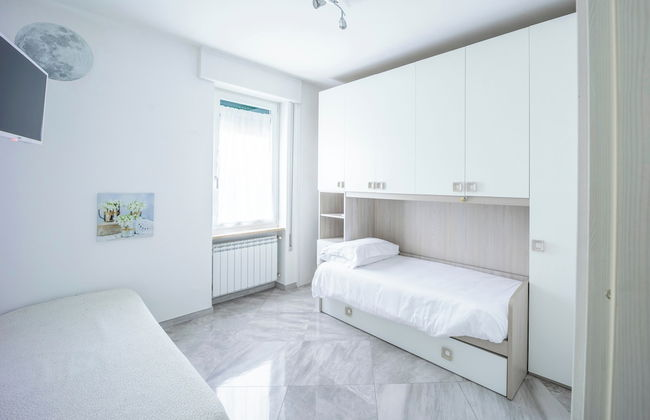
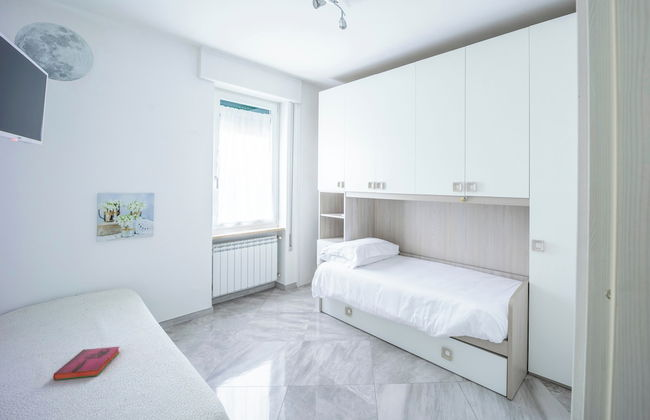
+ hardback book [52,346,120,381]
